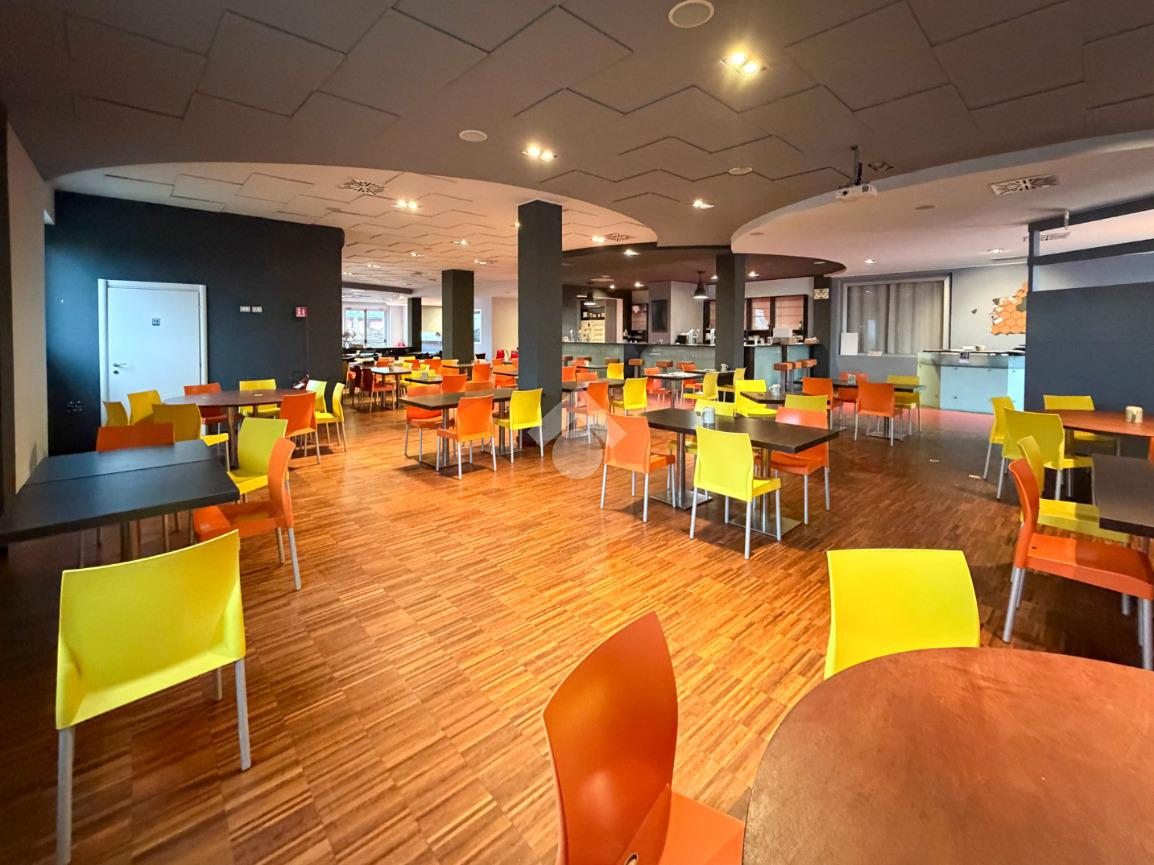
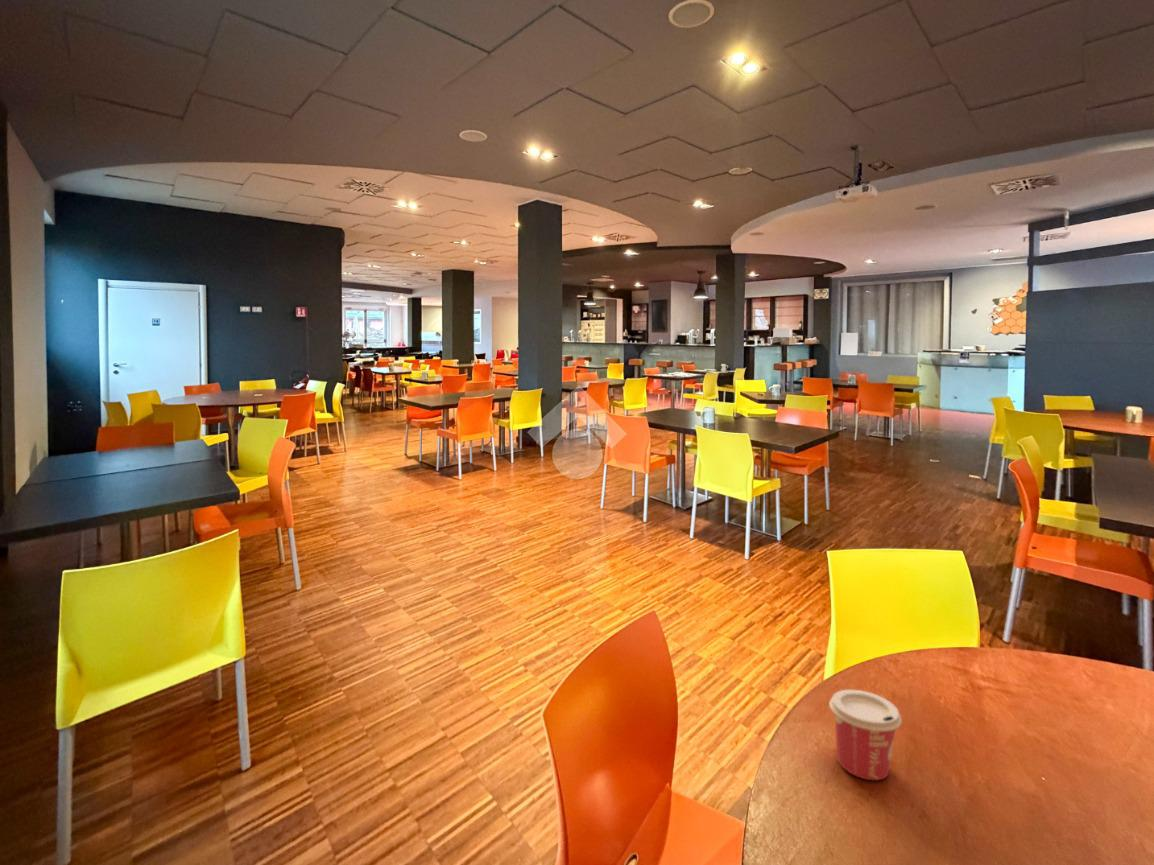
+ cup [828,689,903,781]
